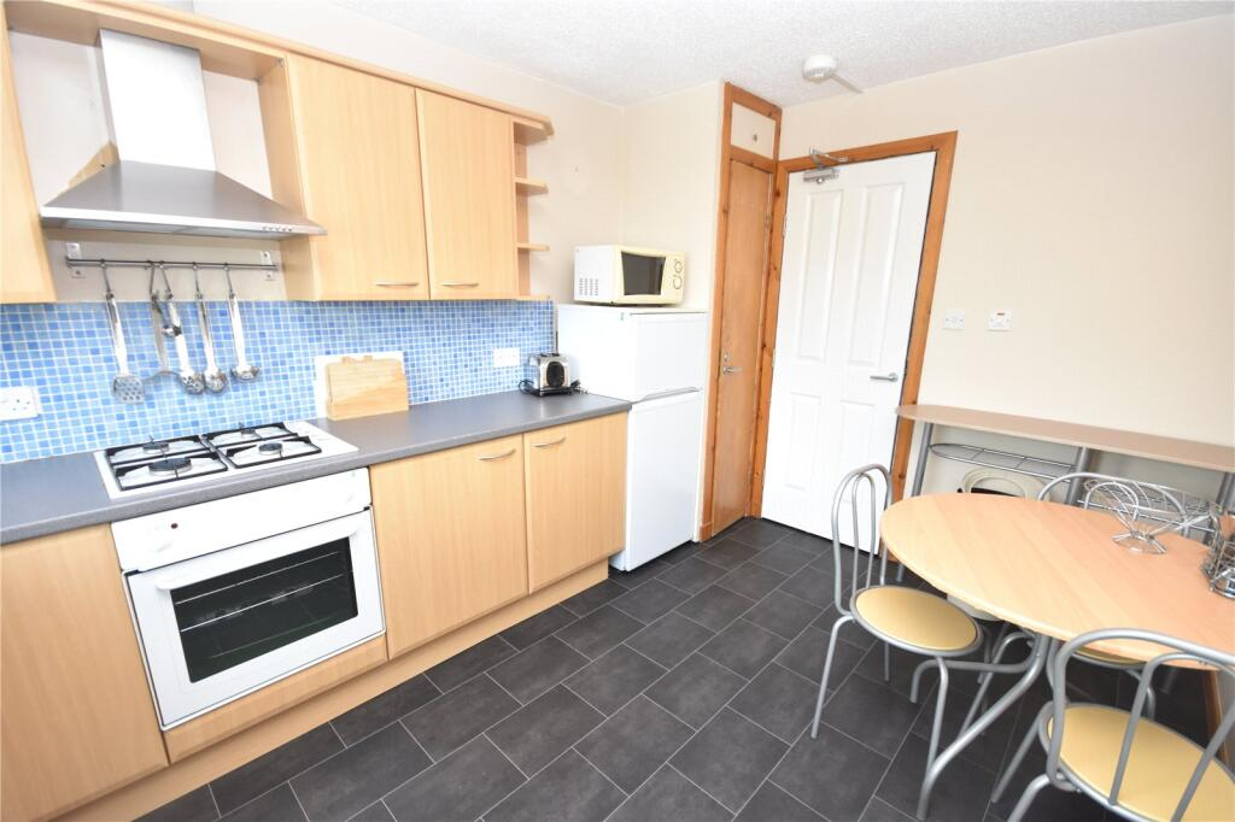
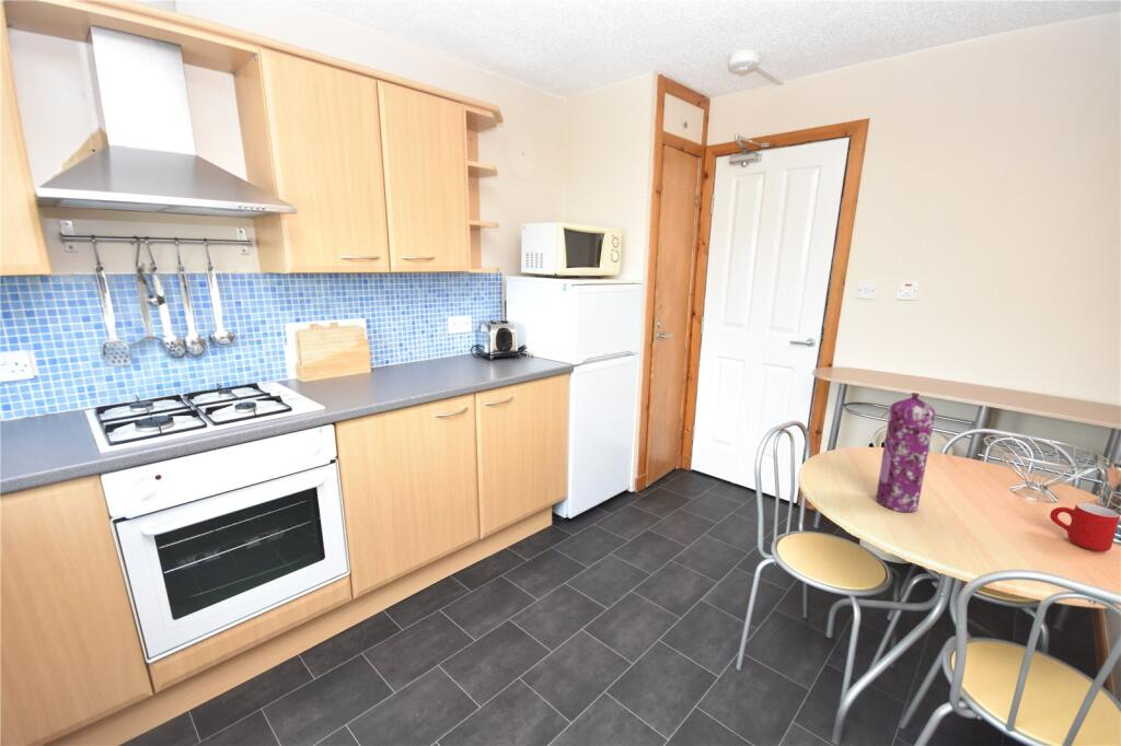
+ gas cylinder [875,392,936,513]
+ mug [1049,502,1121,552]
